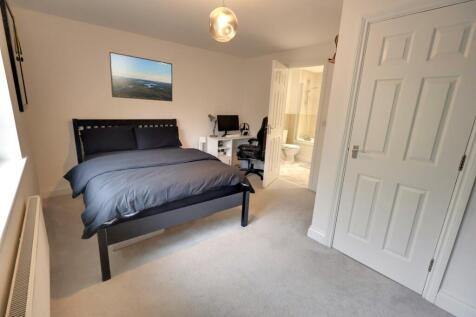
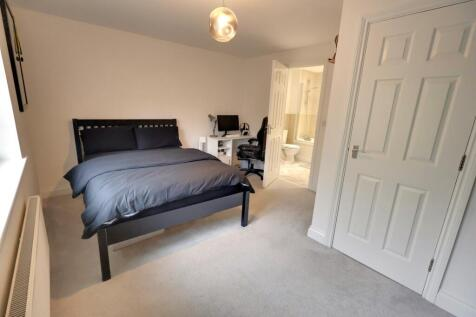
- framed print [108,51,173,102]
